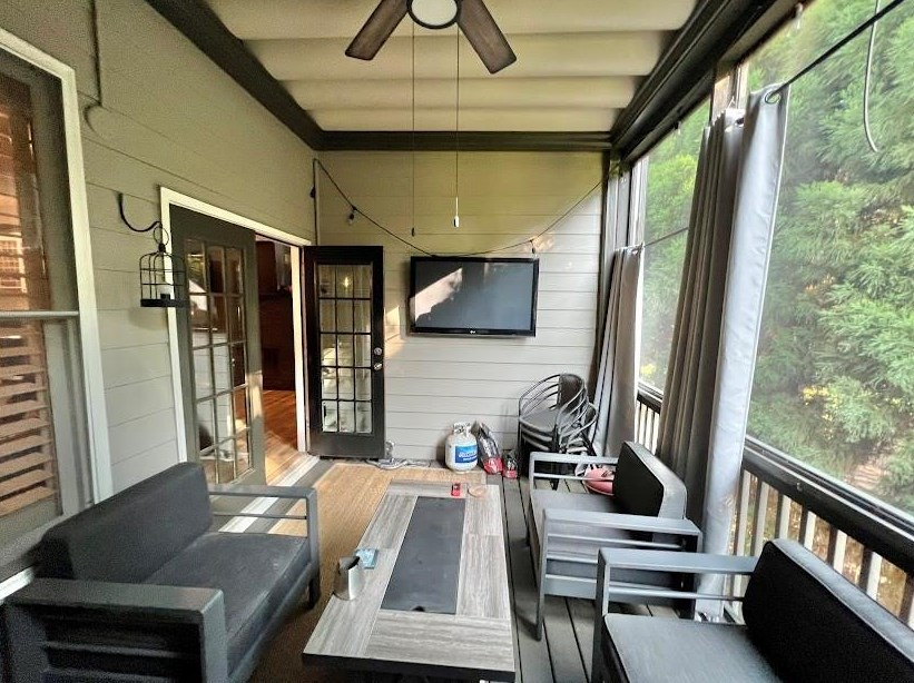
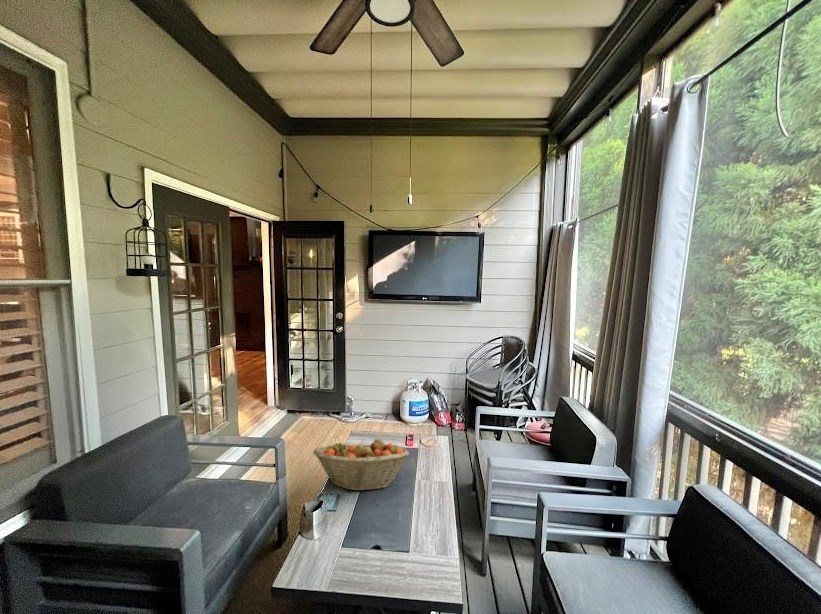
+ fruit basket [312,437,410,492]
